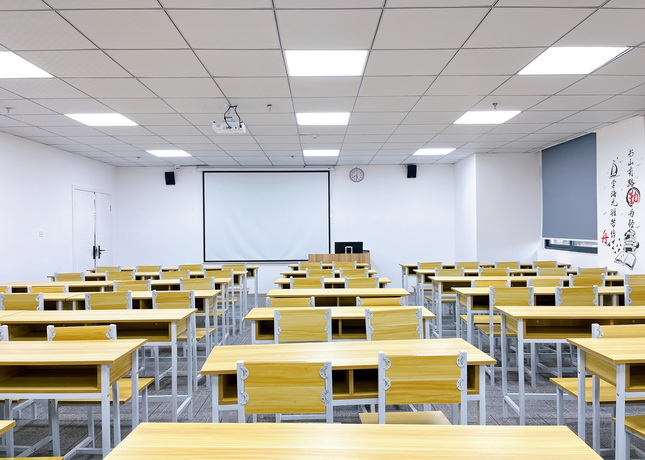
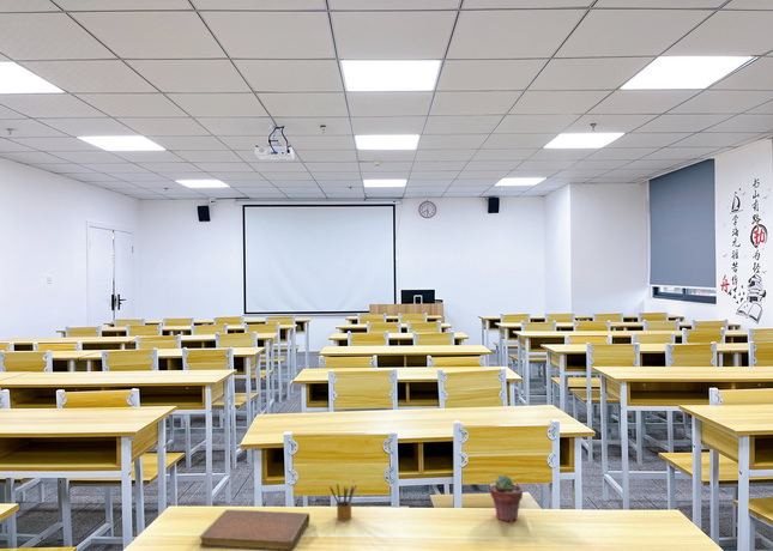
+ potted succulent [489,474,524,523]
+ pencil box [328,482,357,522]
+ notebook [199,509,310,551]
